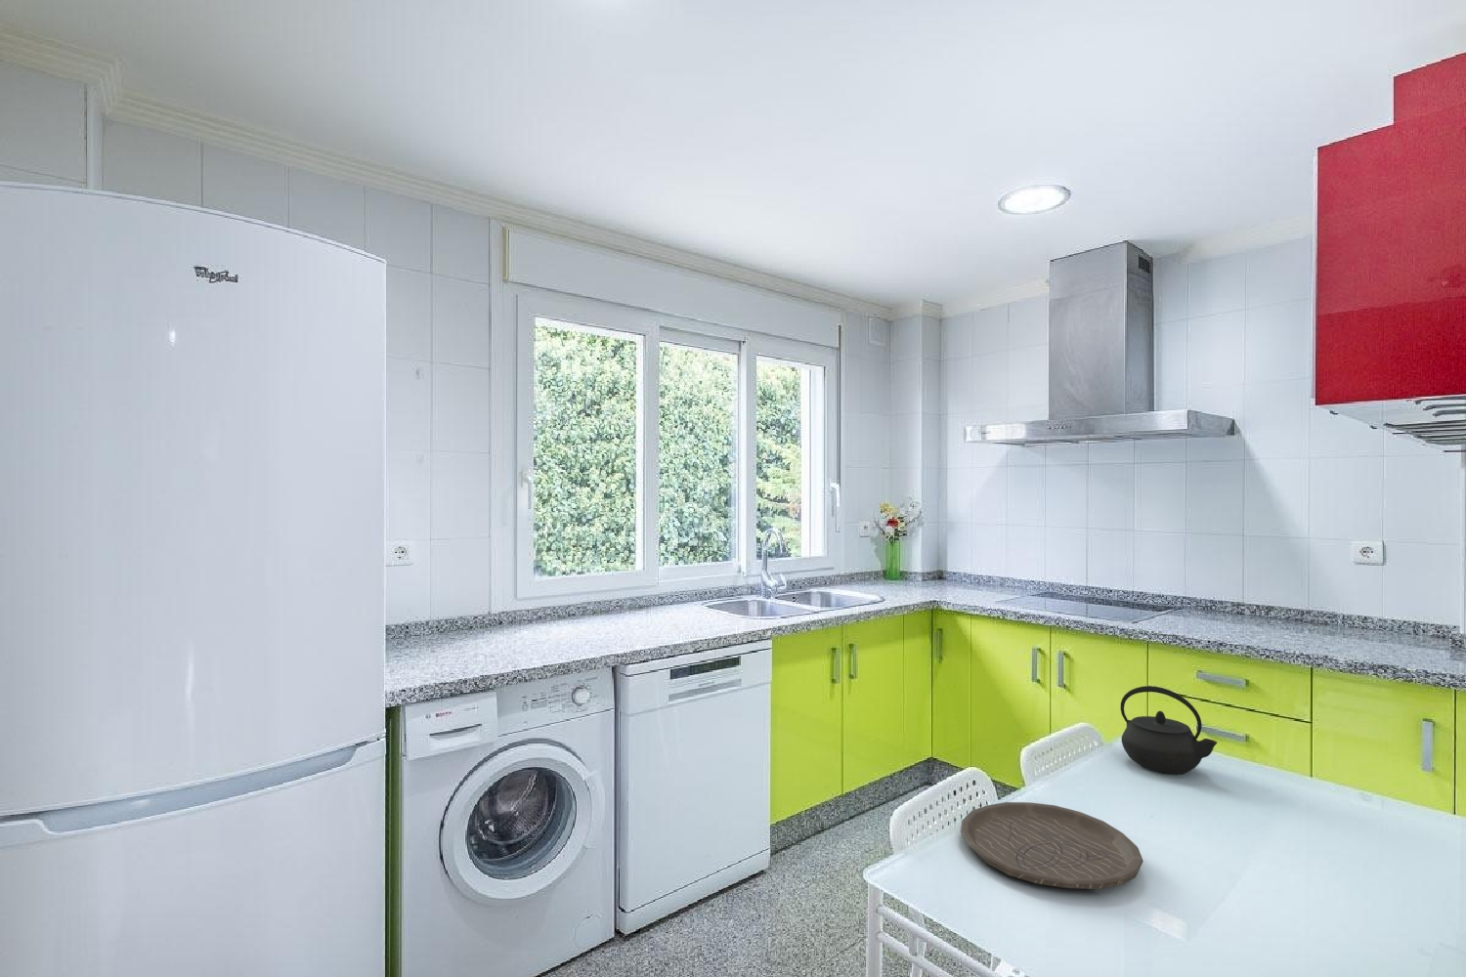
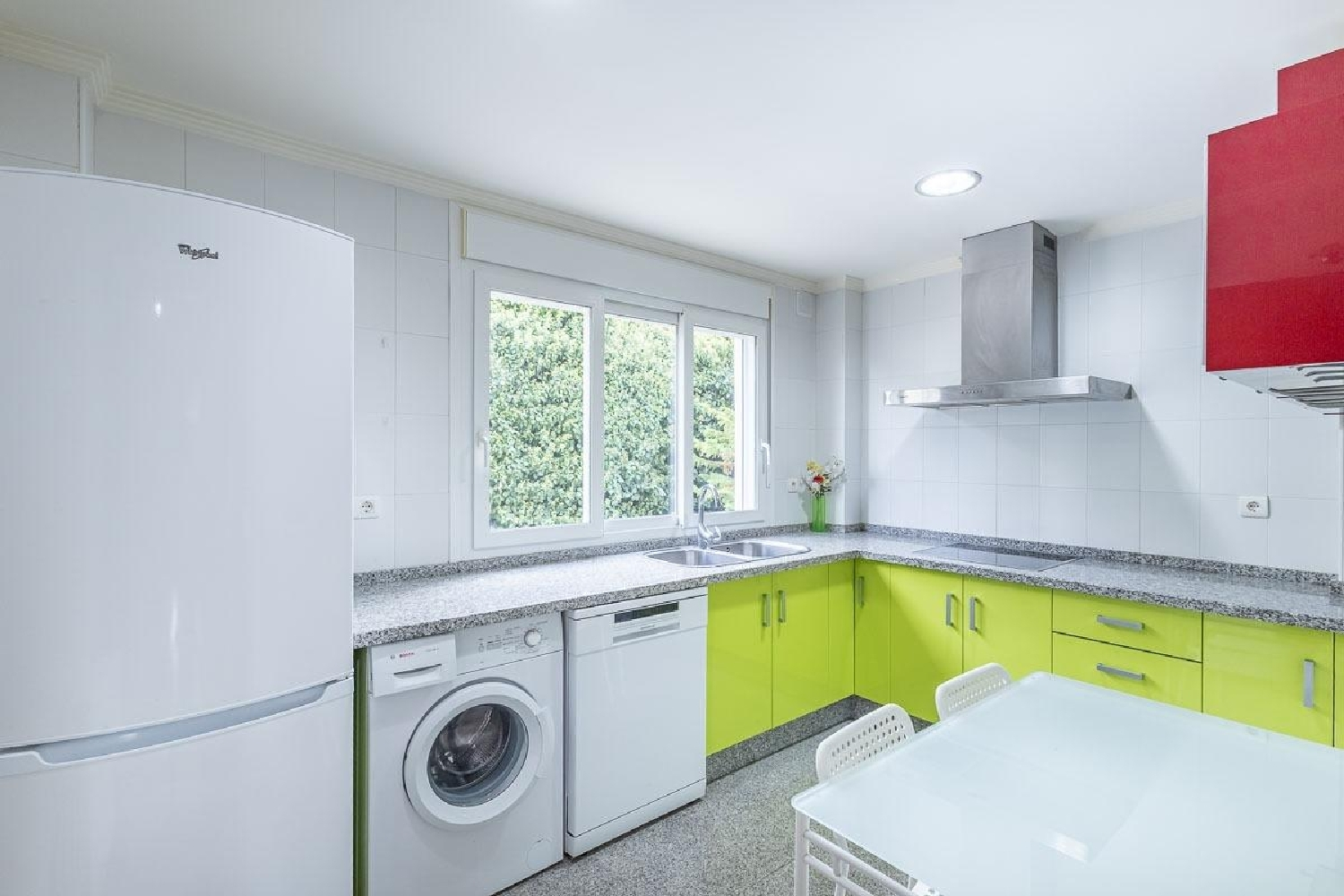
- kettle [1119,685,1217,775]
- plate [960,801,1144,890]
